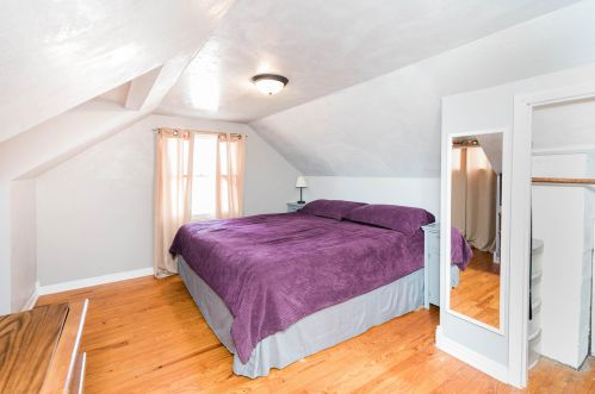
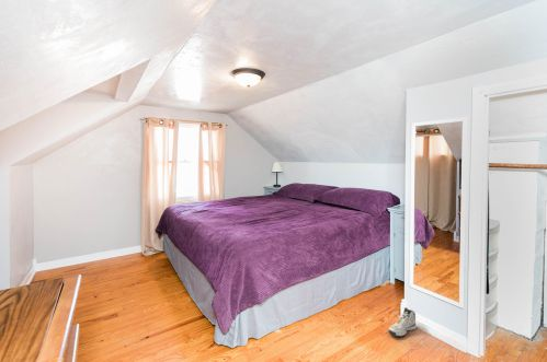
+ sneaker [387,306,418,338]
